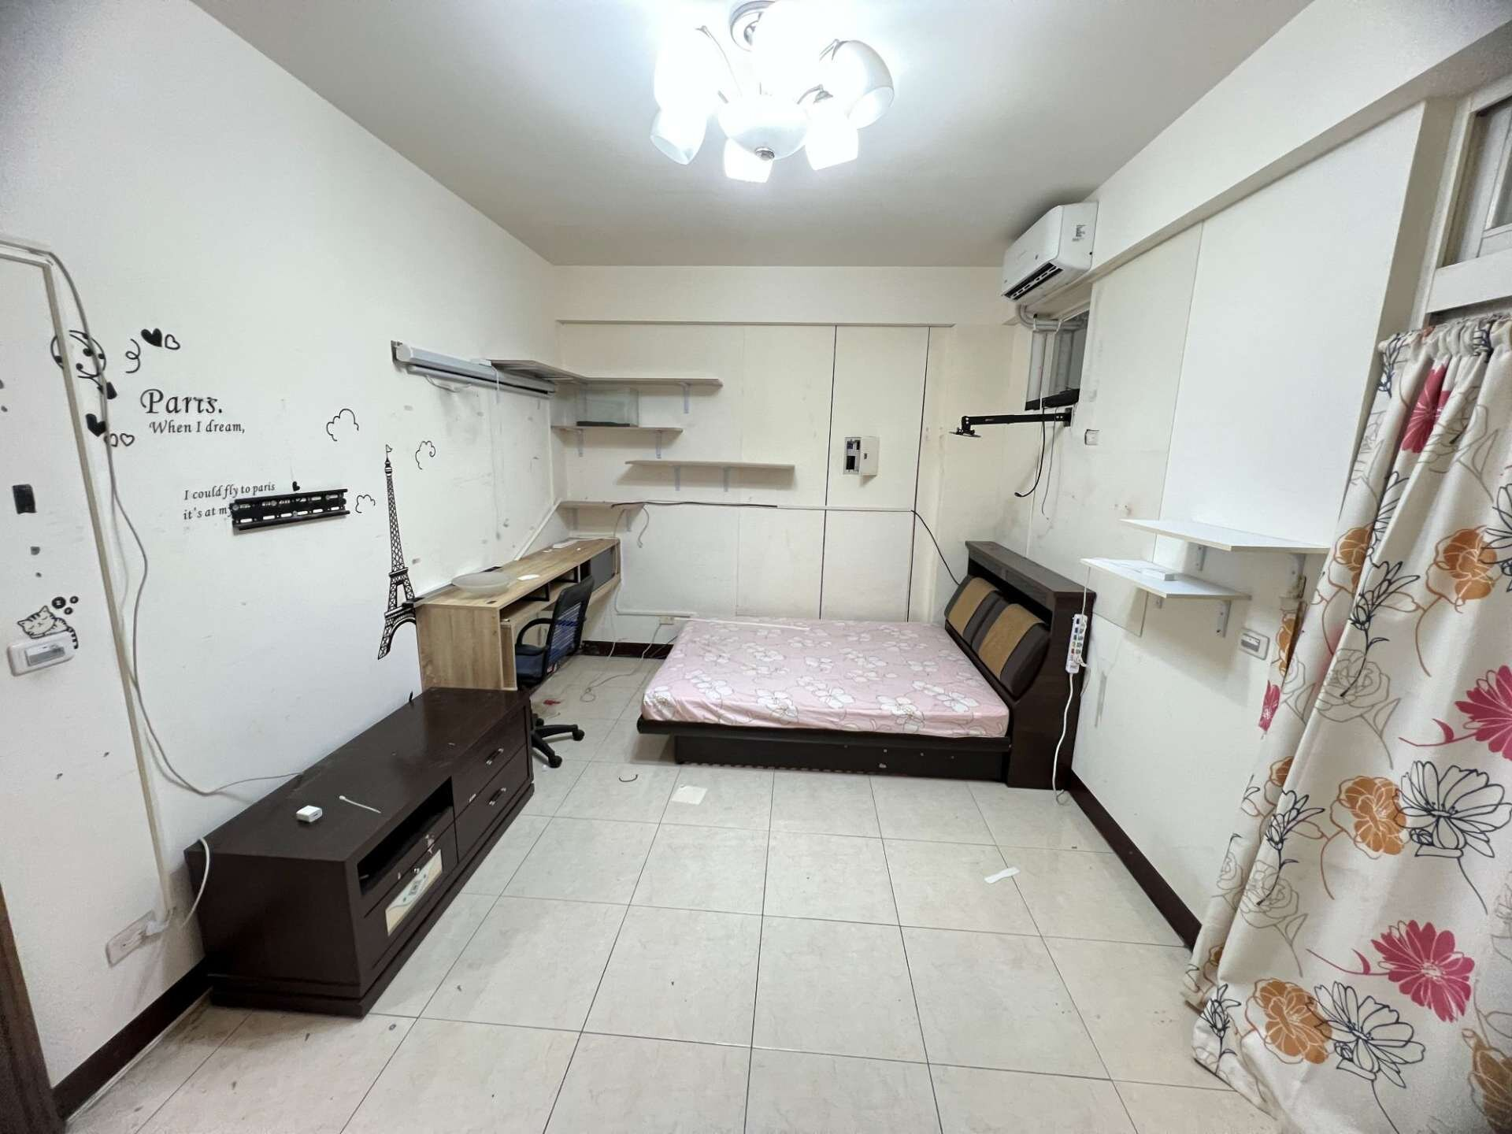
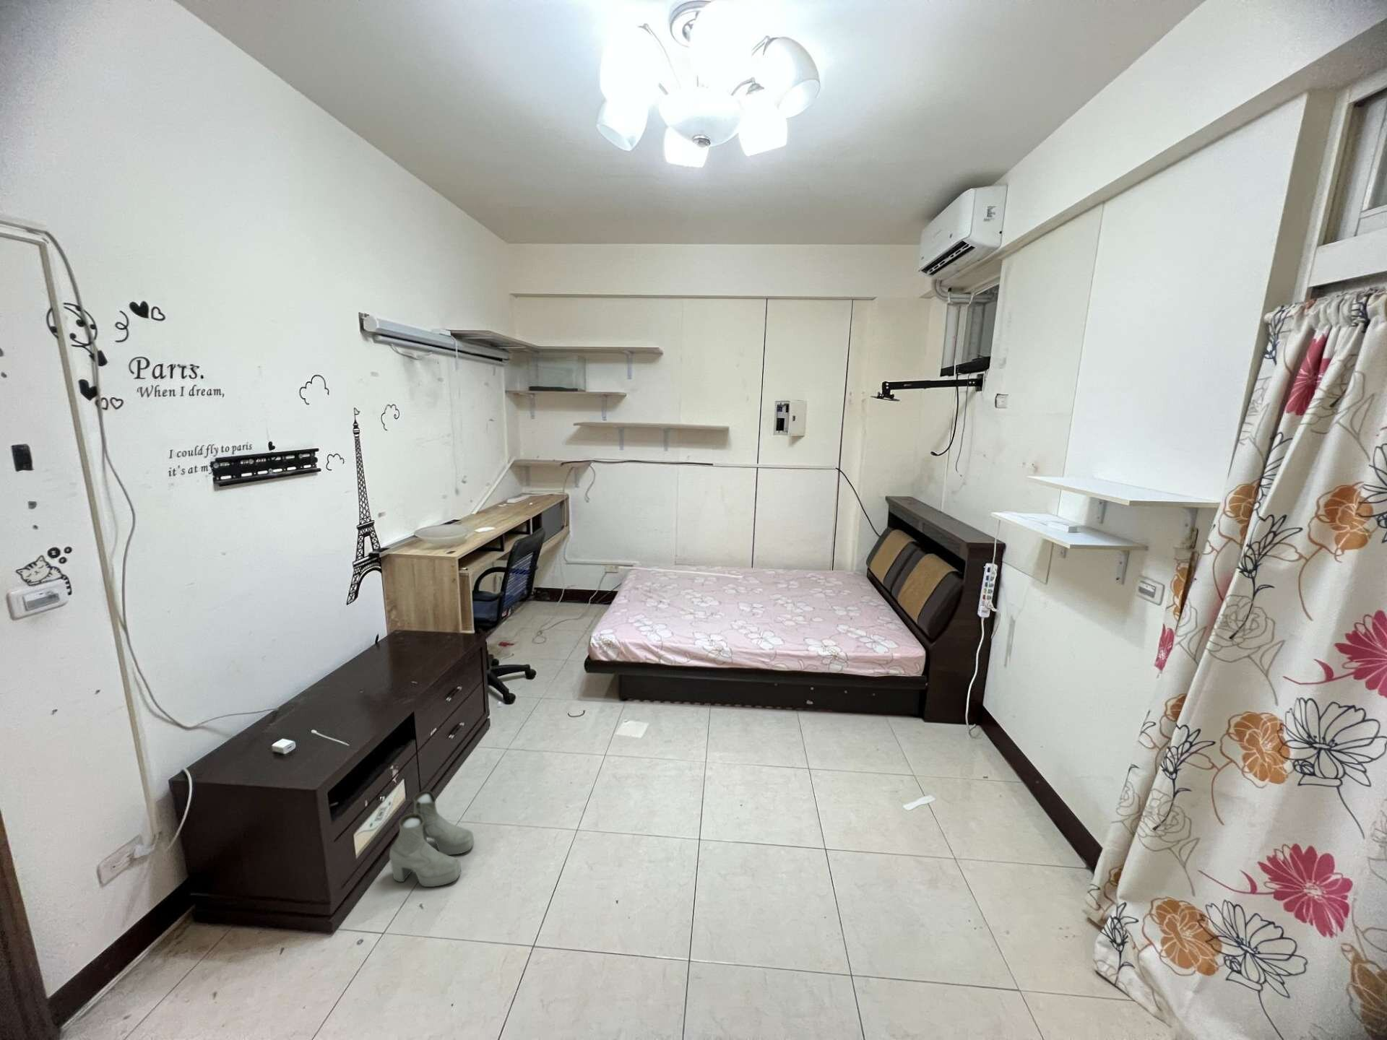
+ boots [389,790,475,888]
